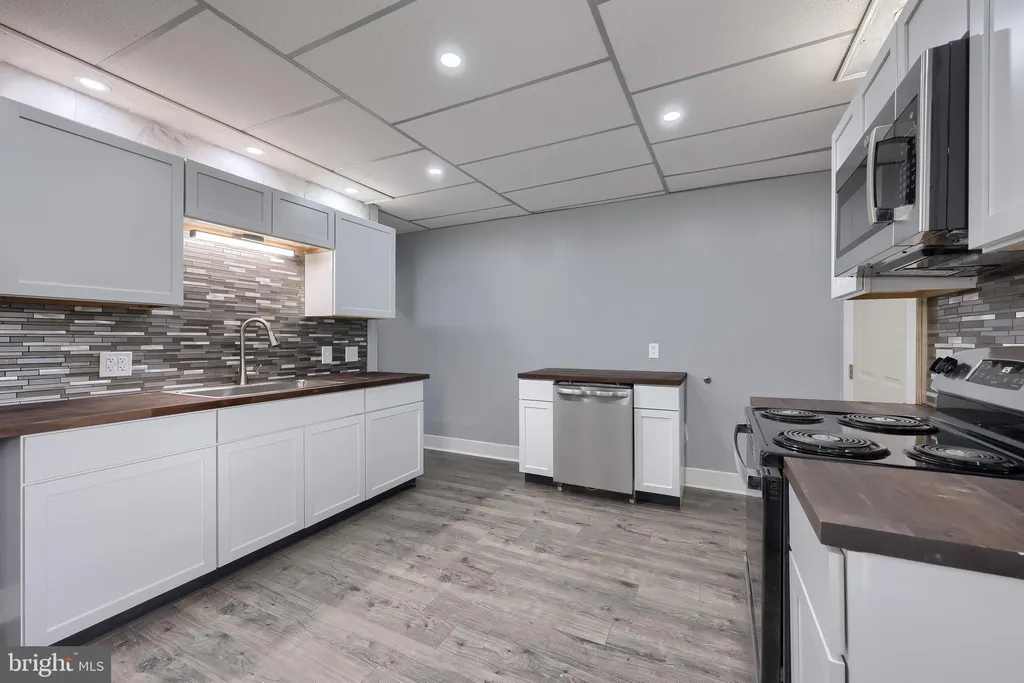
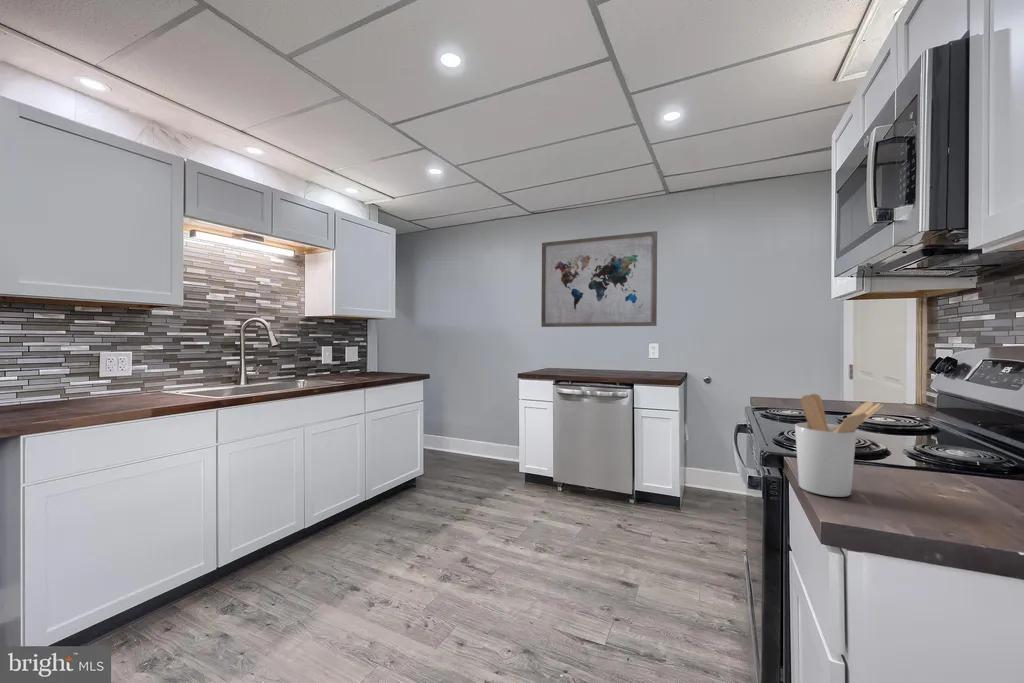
+ utensil holder [794,393,885,498]
+ wall art [540,230,658,328]
